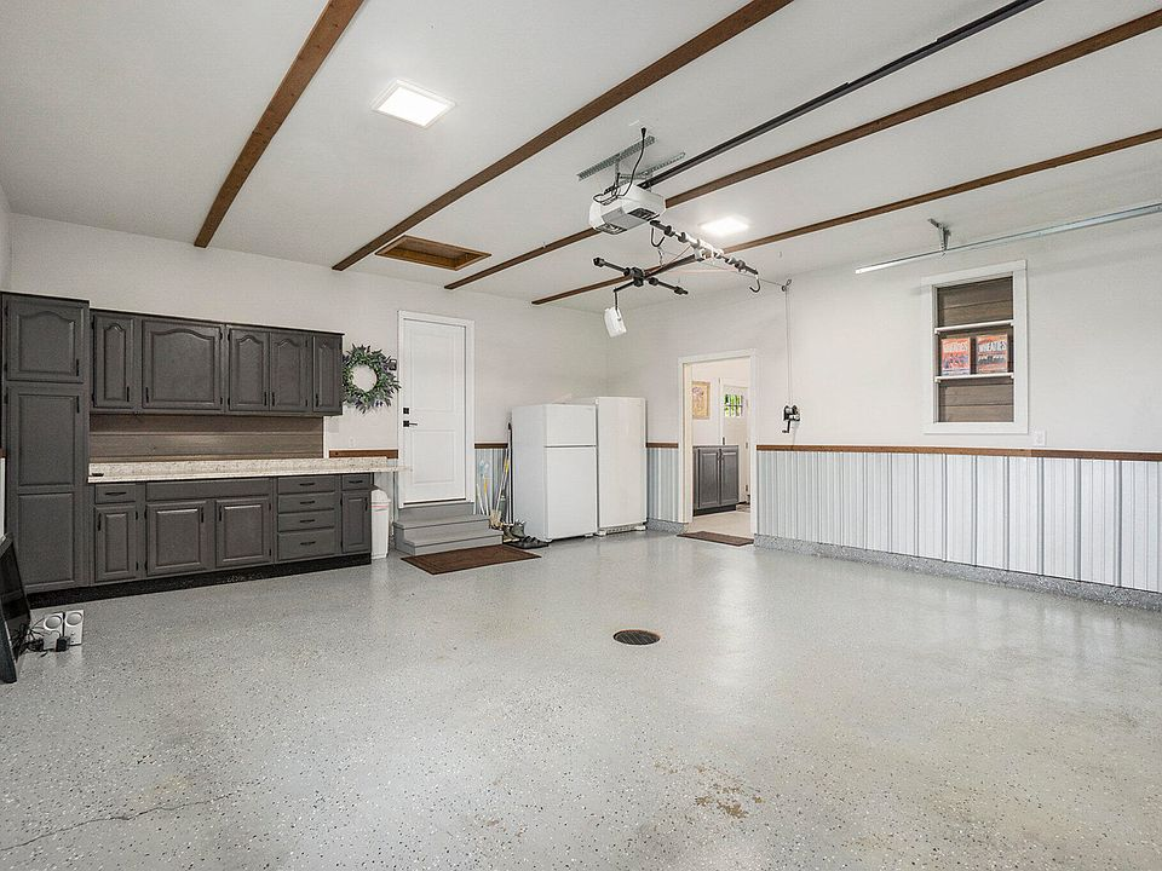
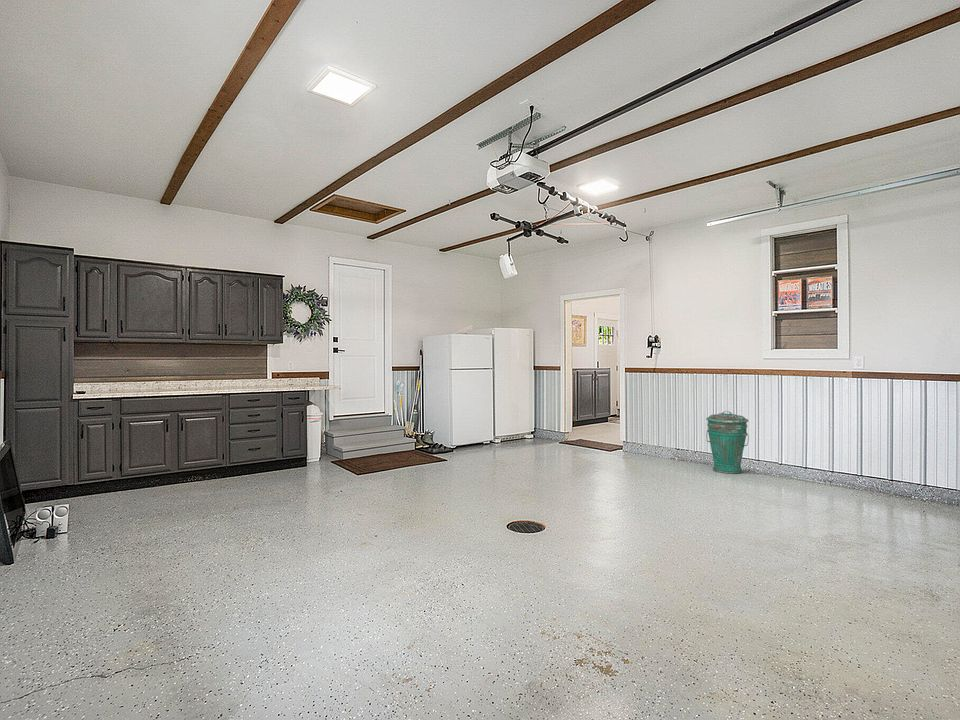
+ trash can [705,410,750,475]
